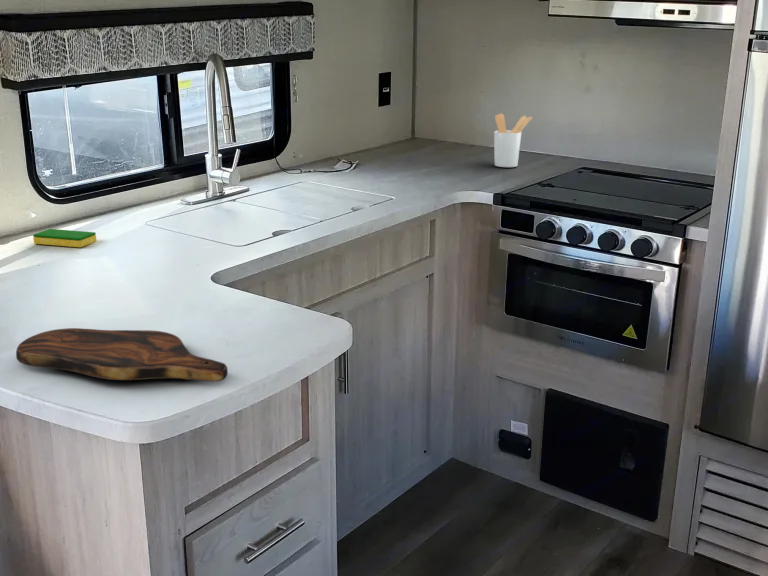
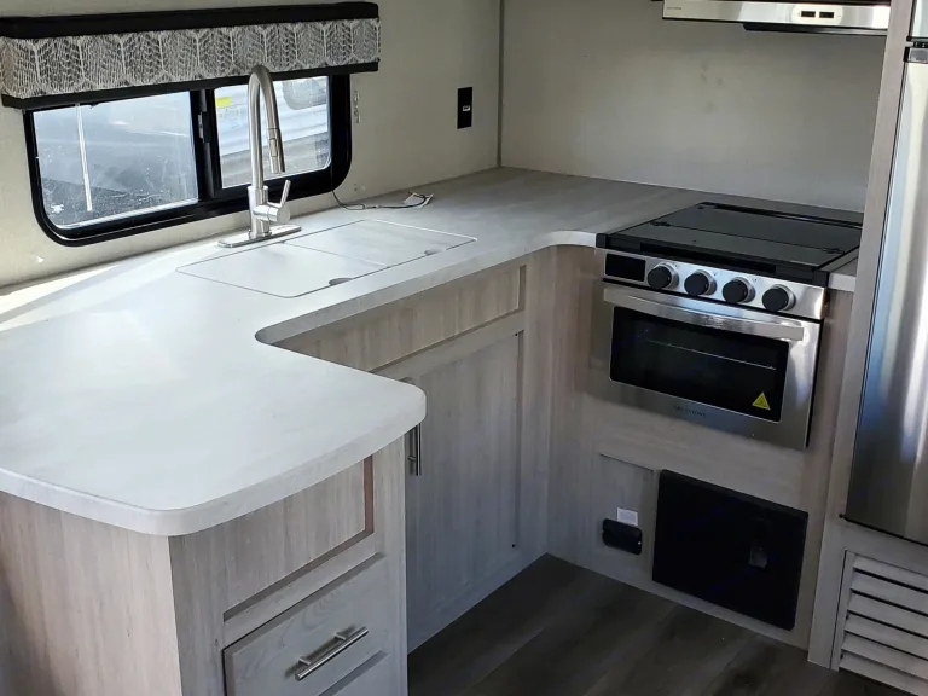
- utensil holder [493,113,533,168]
- cutting board [15,327,229,382]
- dish sponge [32,228,97,248]
